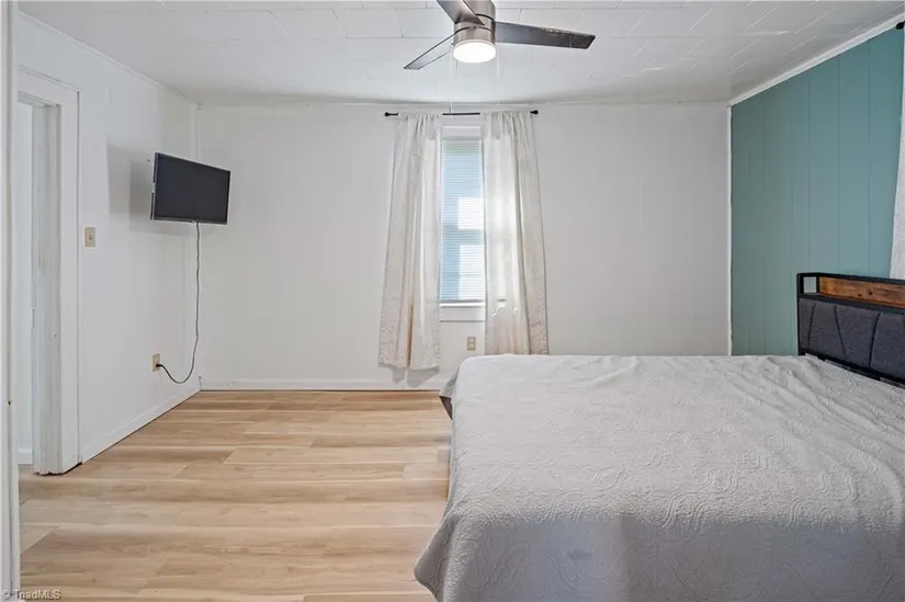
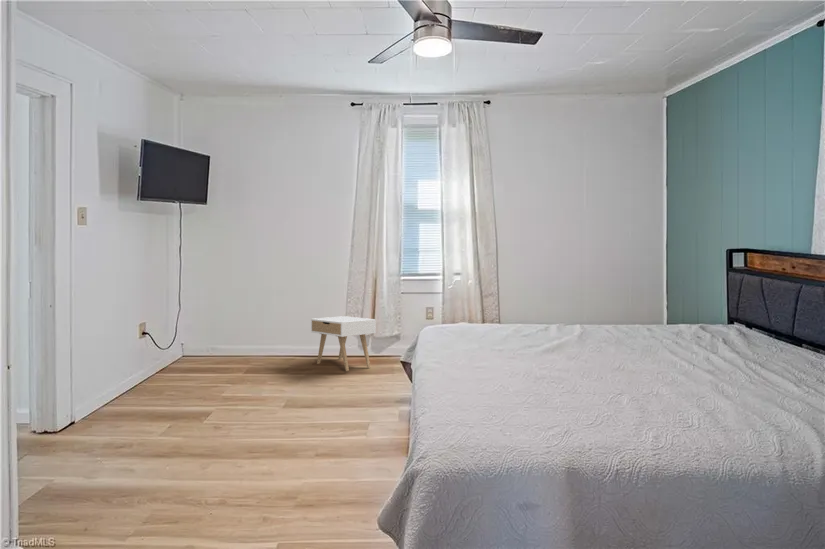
+ nightstand [310,315,377,372]
